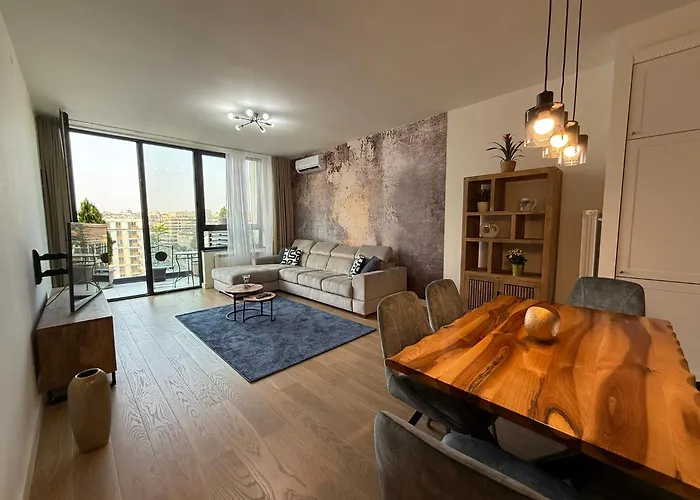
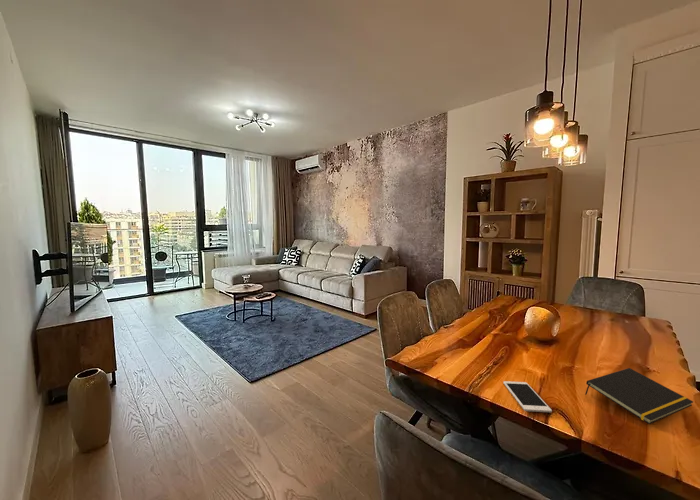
+ cell phone [502,380,553,413]
+ notepad [584,367,694,425]
